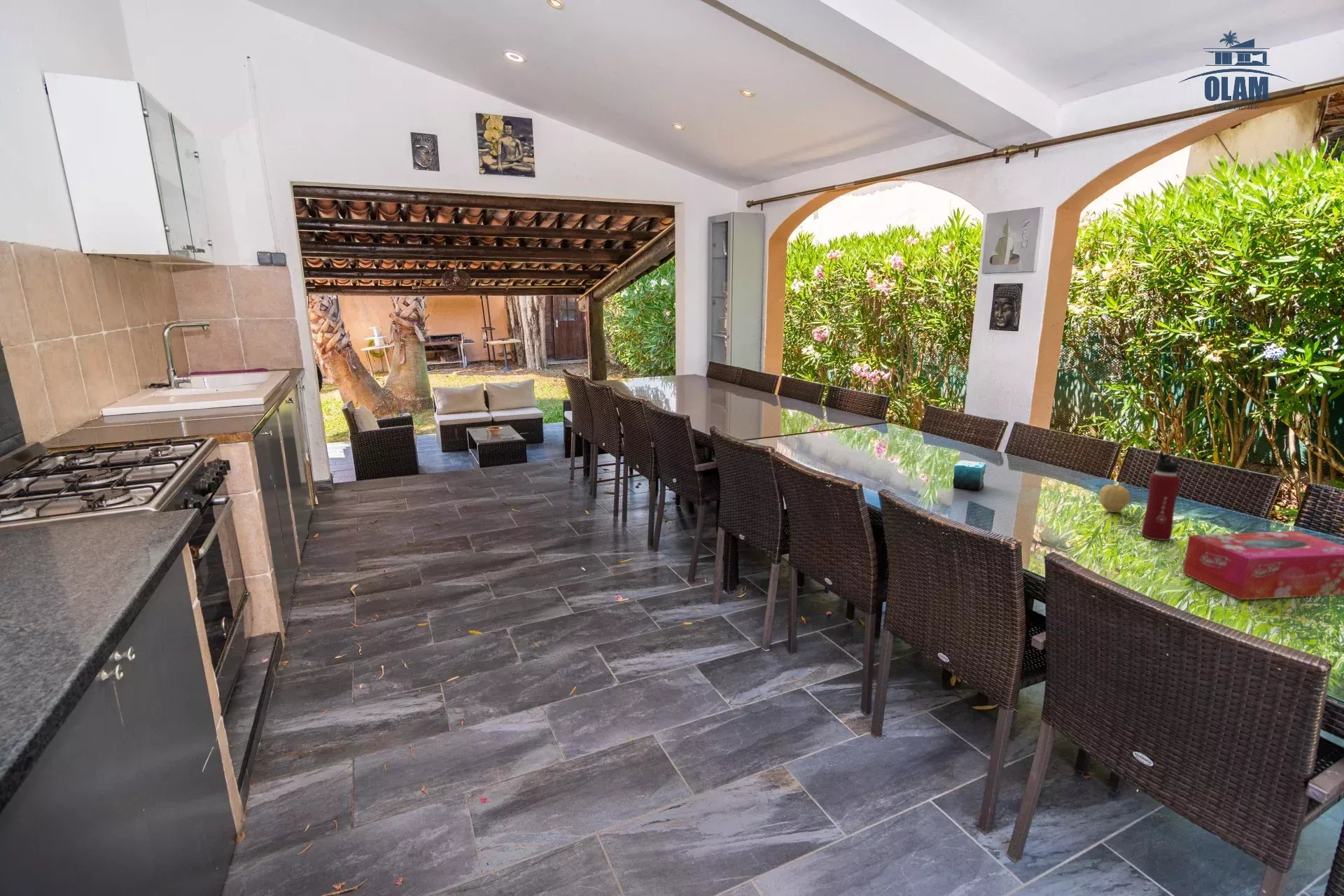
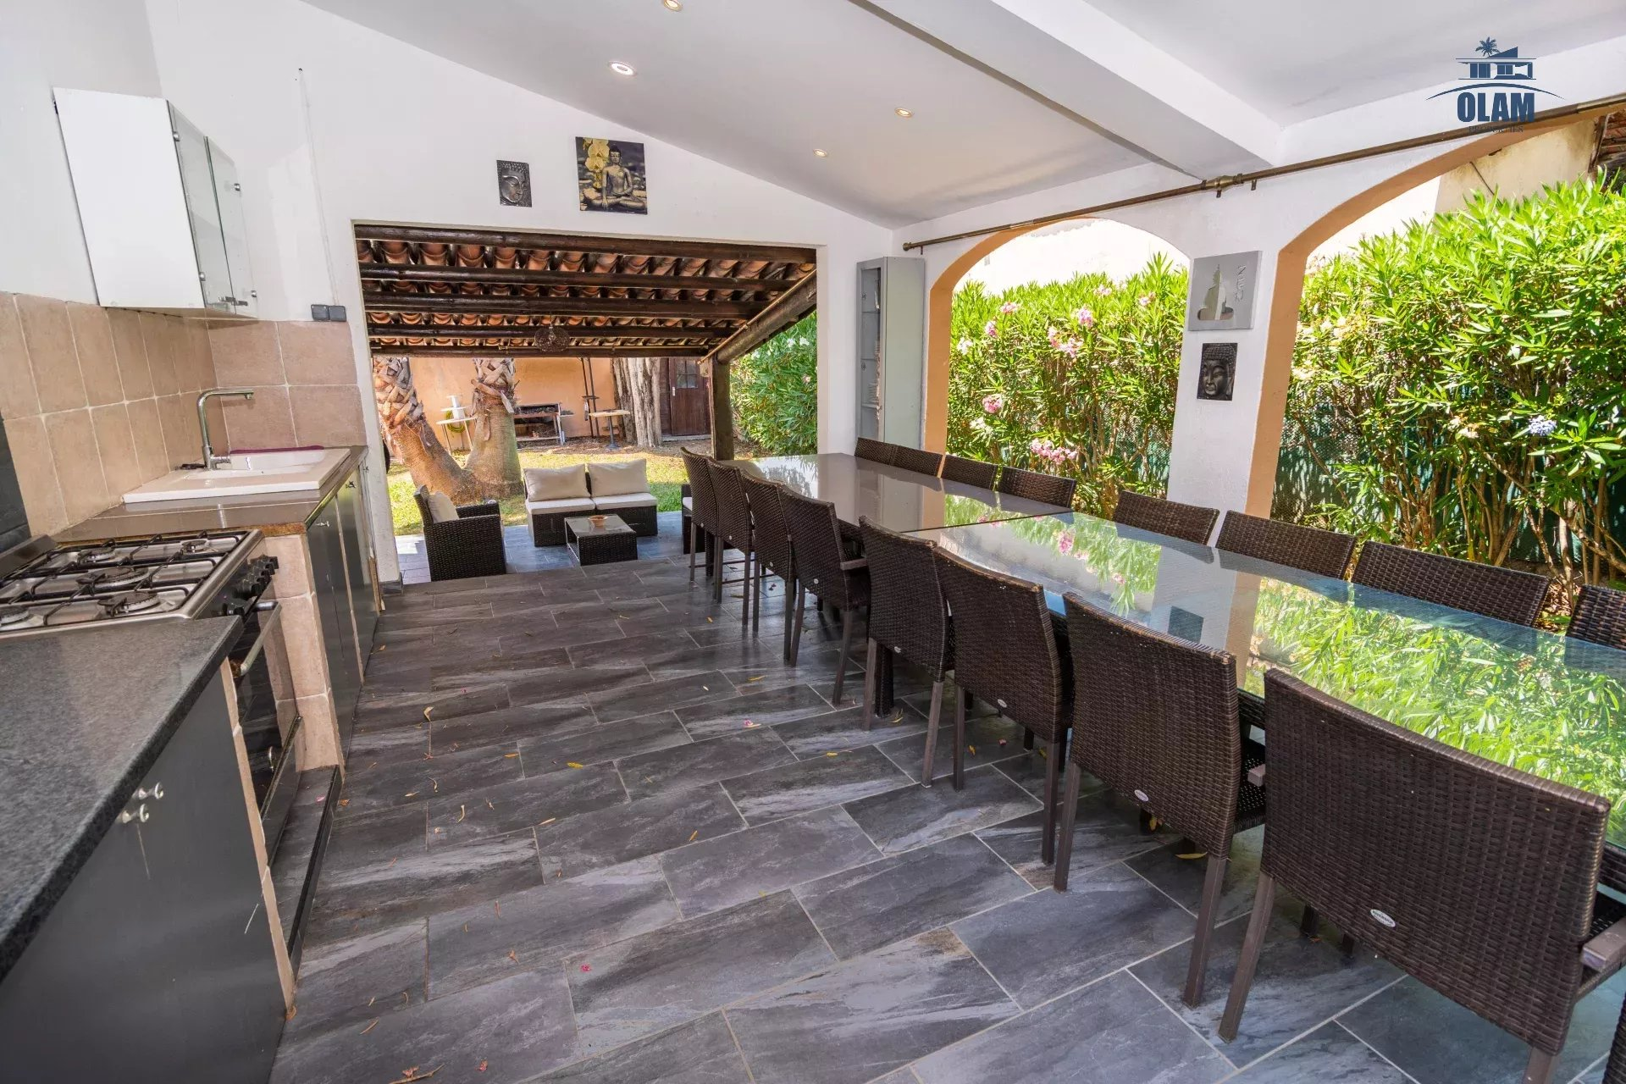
- fruit [1099,481,1131,513]
- tissue box [1182,530,1344,601]
- candle [953,456,987,491]
- water bottle [1141,450,1185,541]
